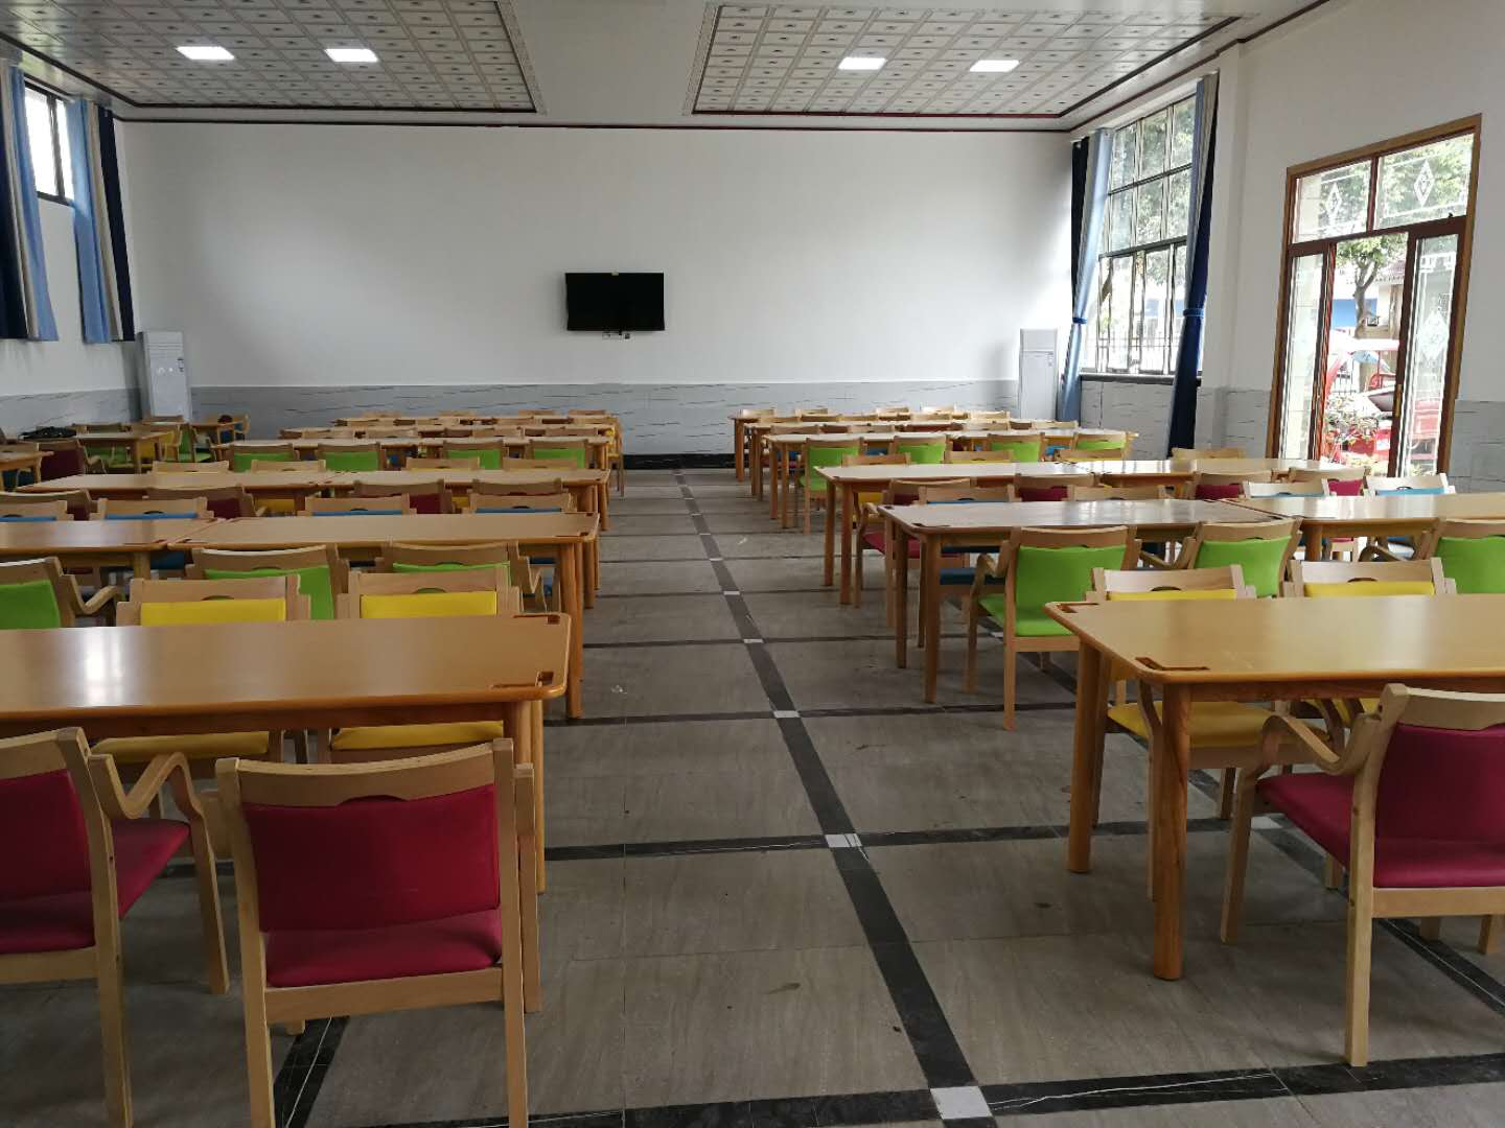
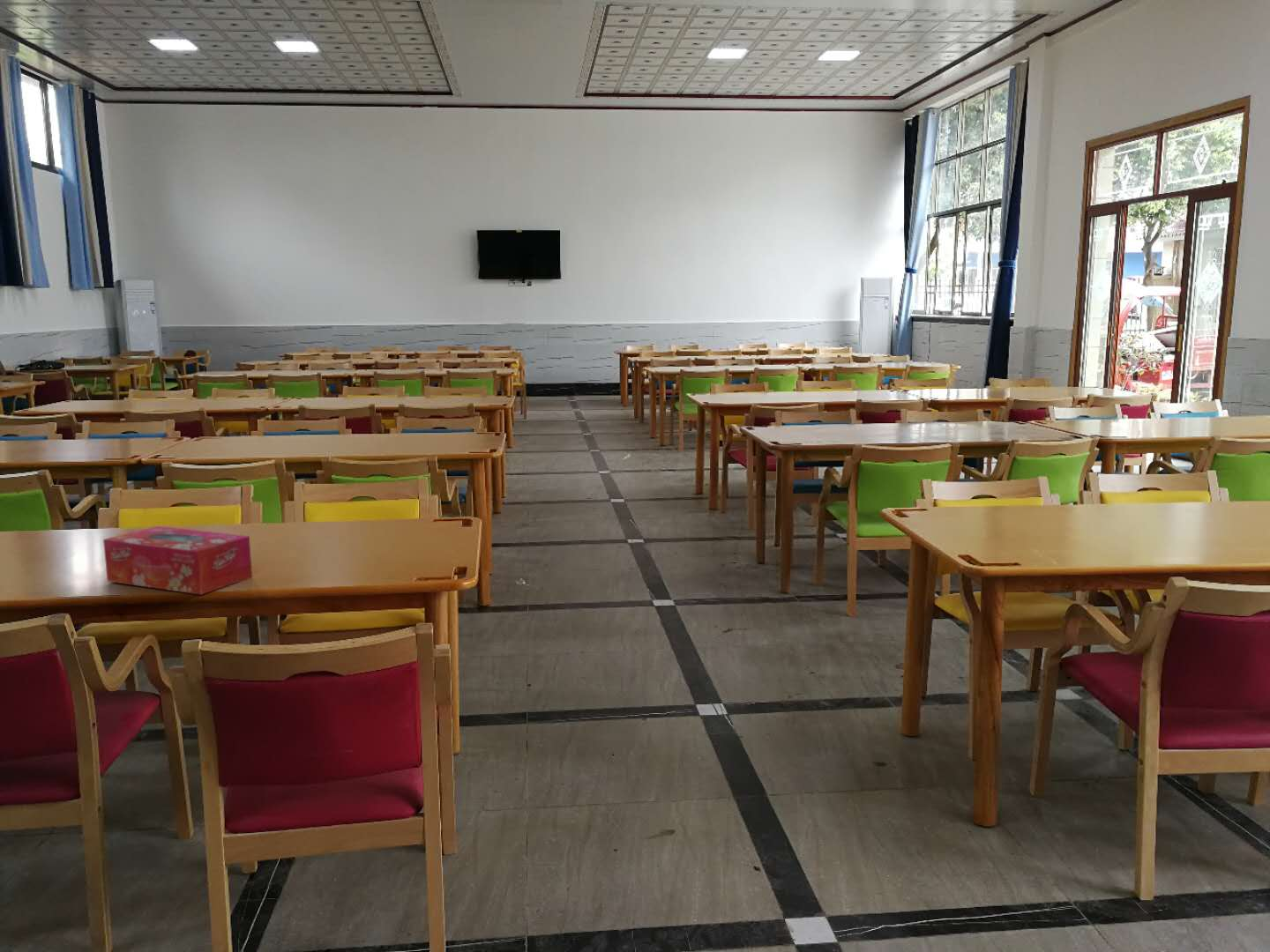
+ tissue box [102,525,253,596]
